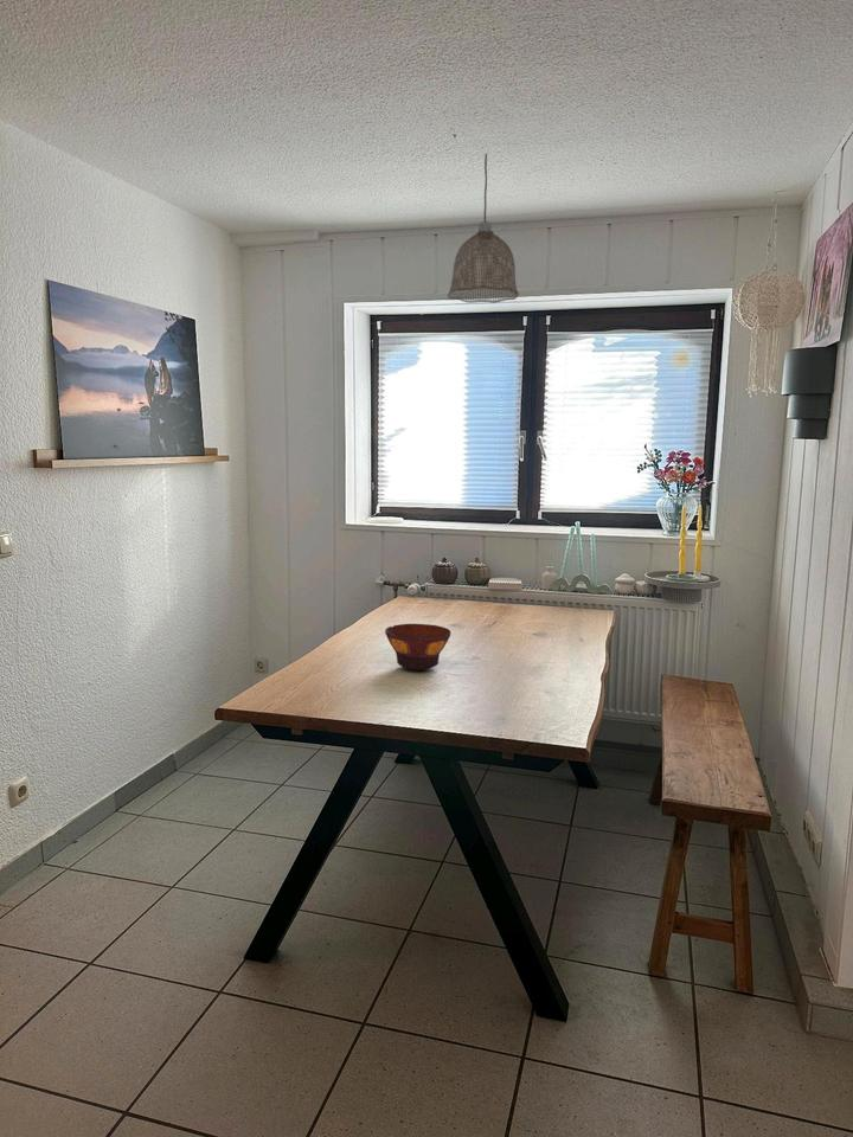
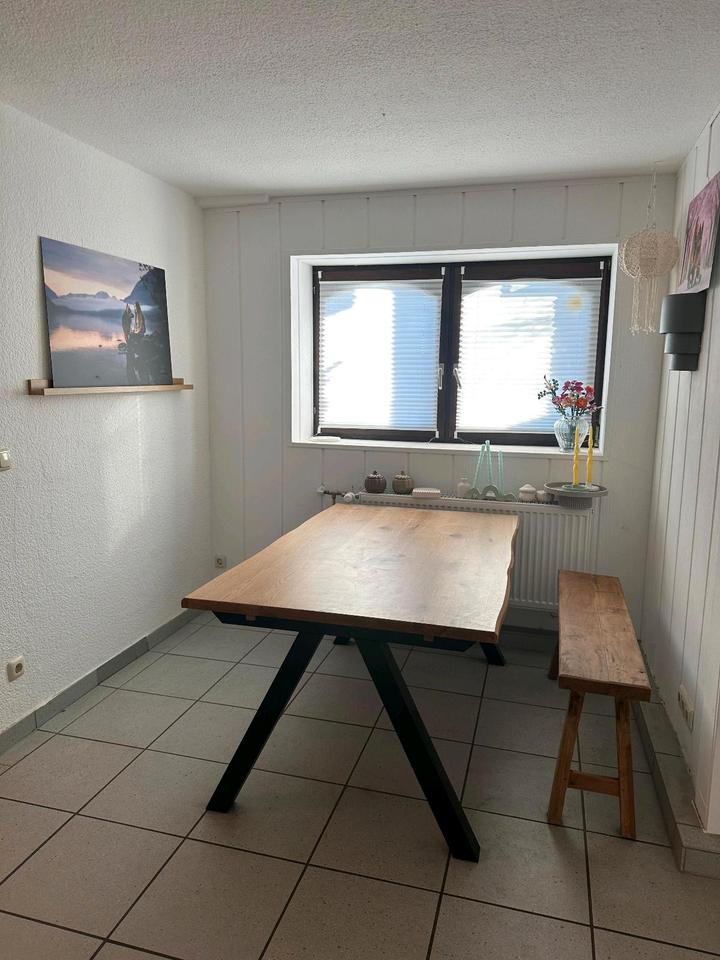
- pendant lamp [447,153,520,304]
- bowl [384,623,453,672]
